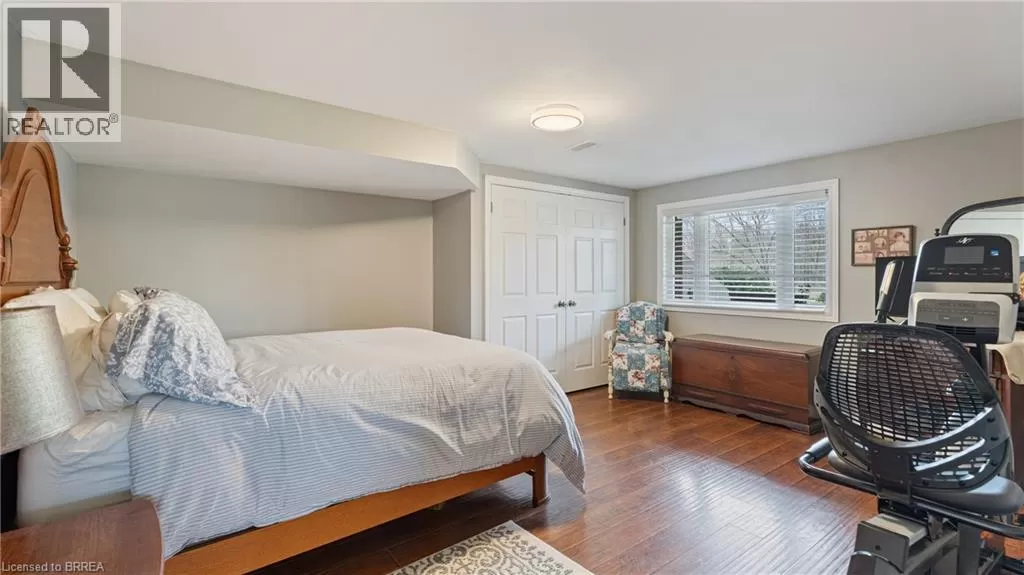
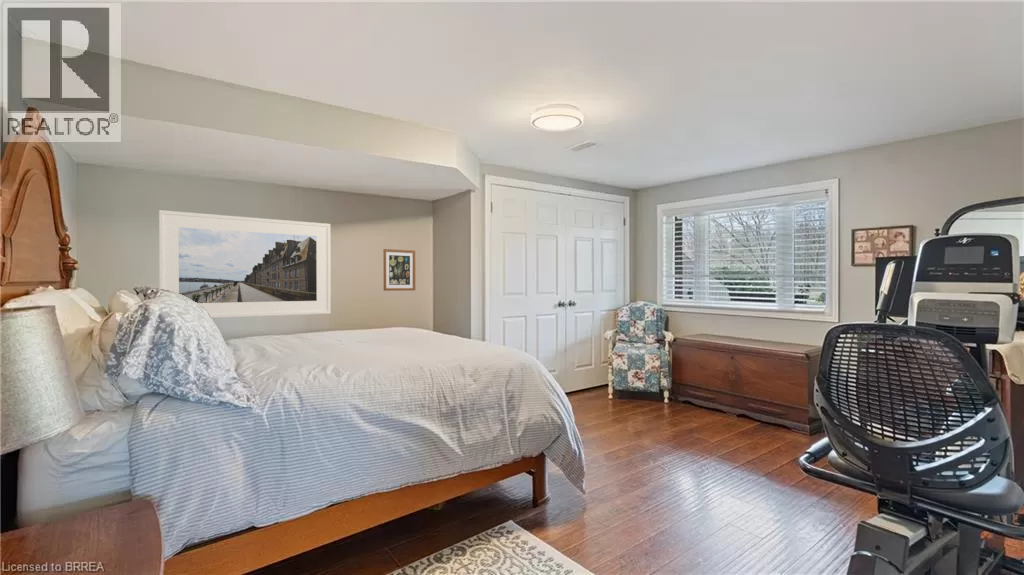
+ wall art [383,248,416,292]
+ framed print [158,209,332,319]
